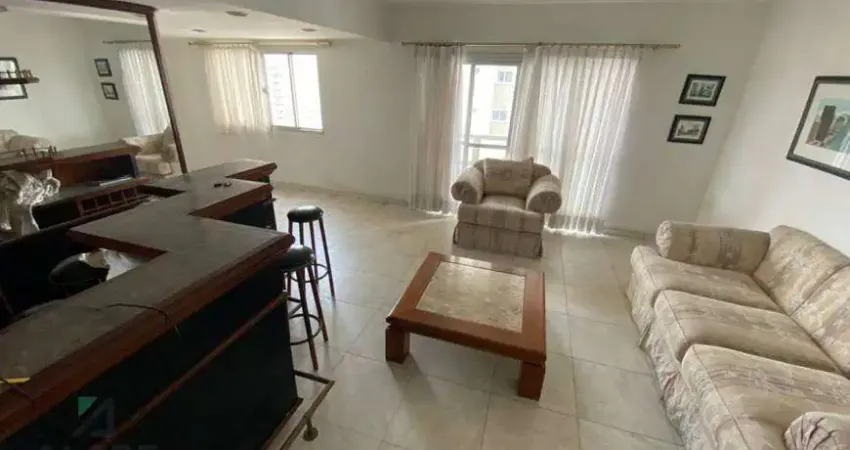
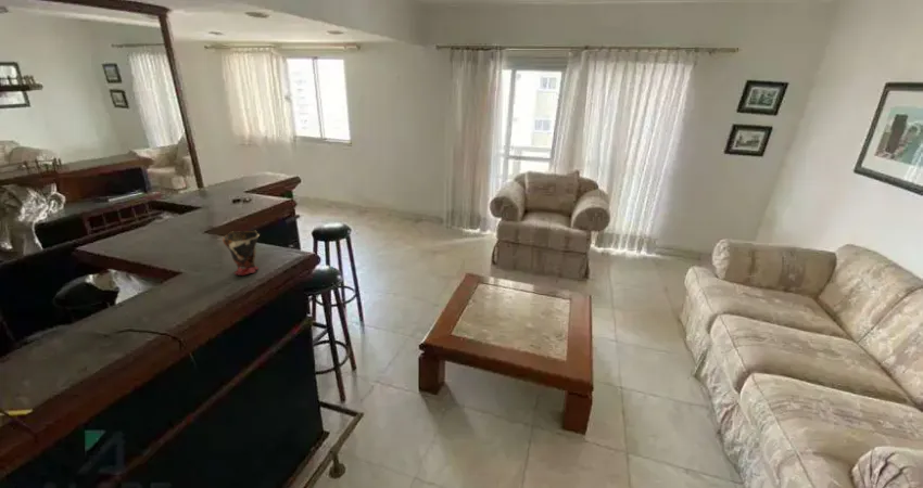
+ cup [222,230,261,277]
